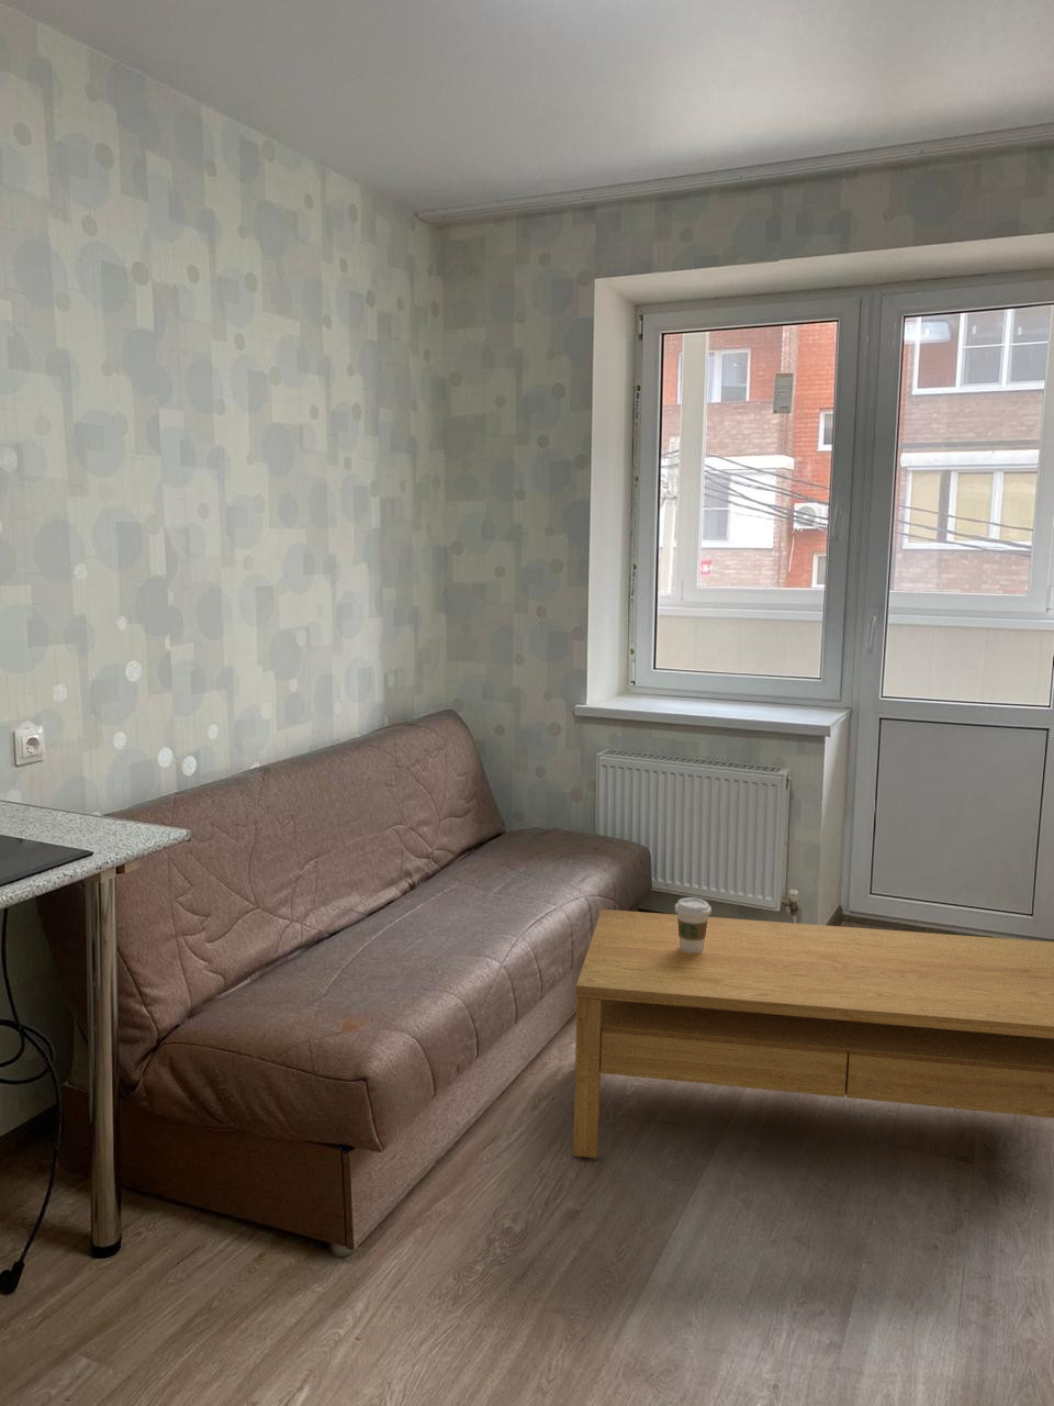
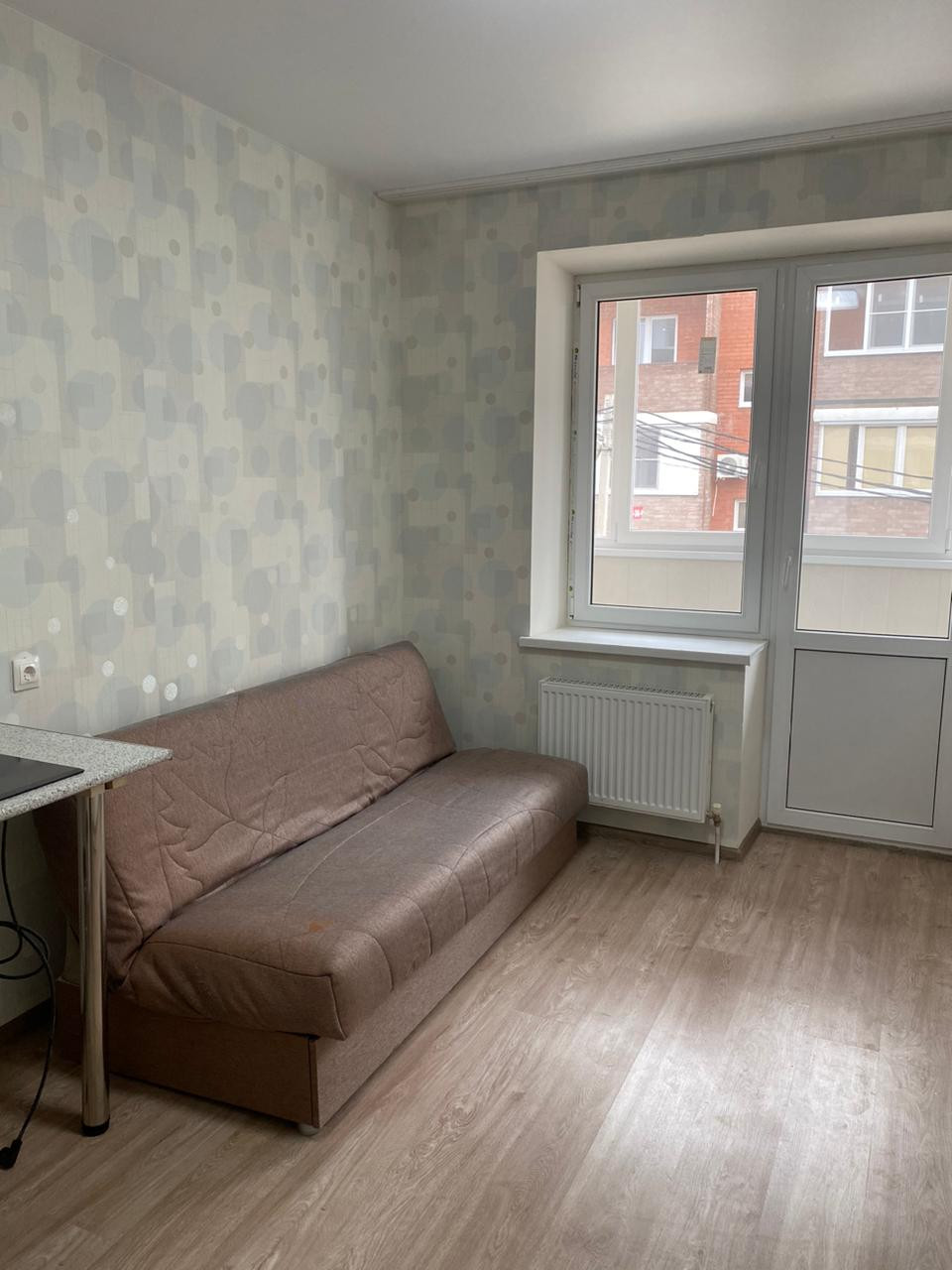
- coffee cup [674,897,713,953]
- coffee table [572,909,1054,1159]
